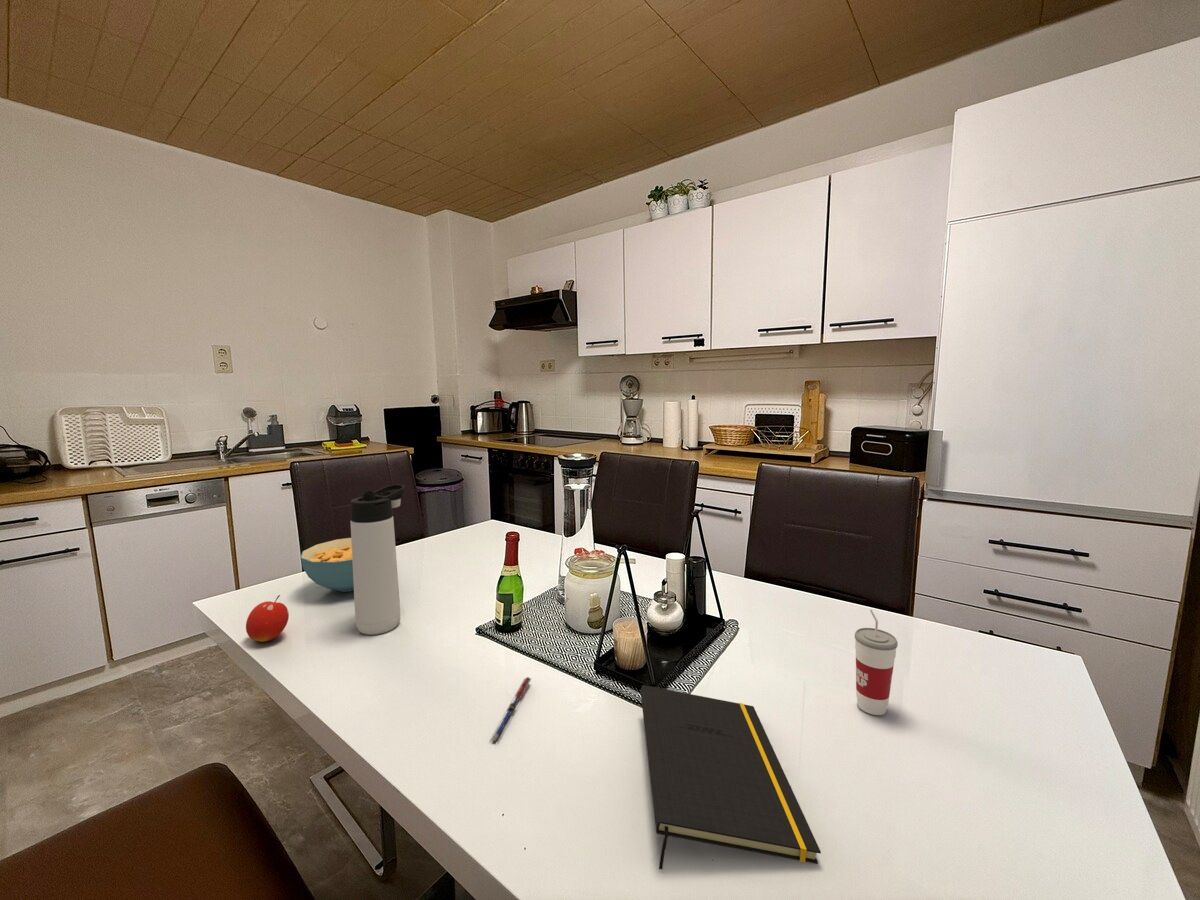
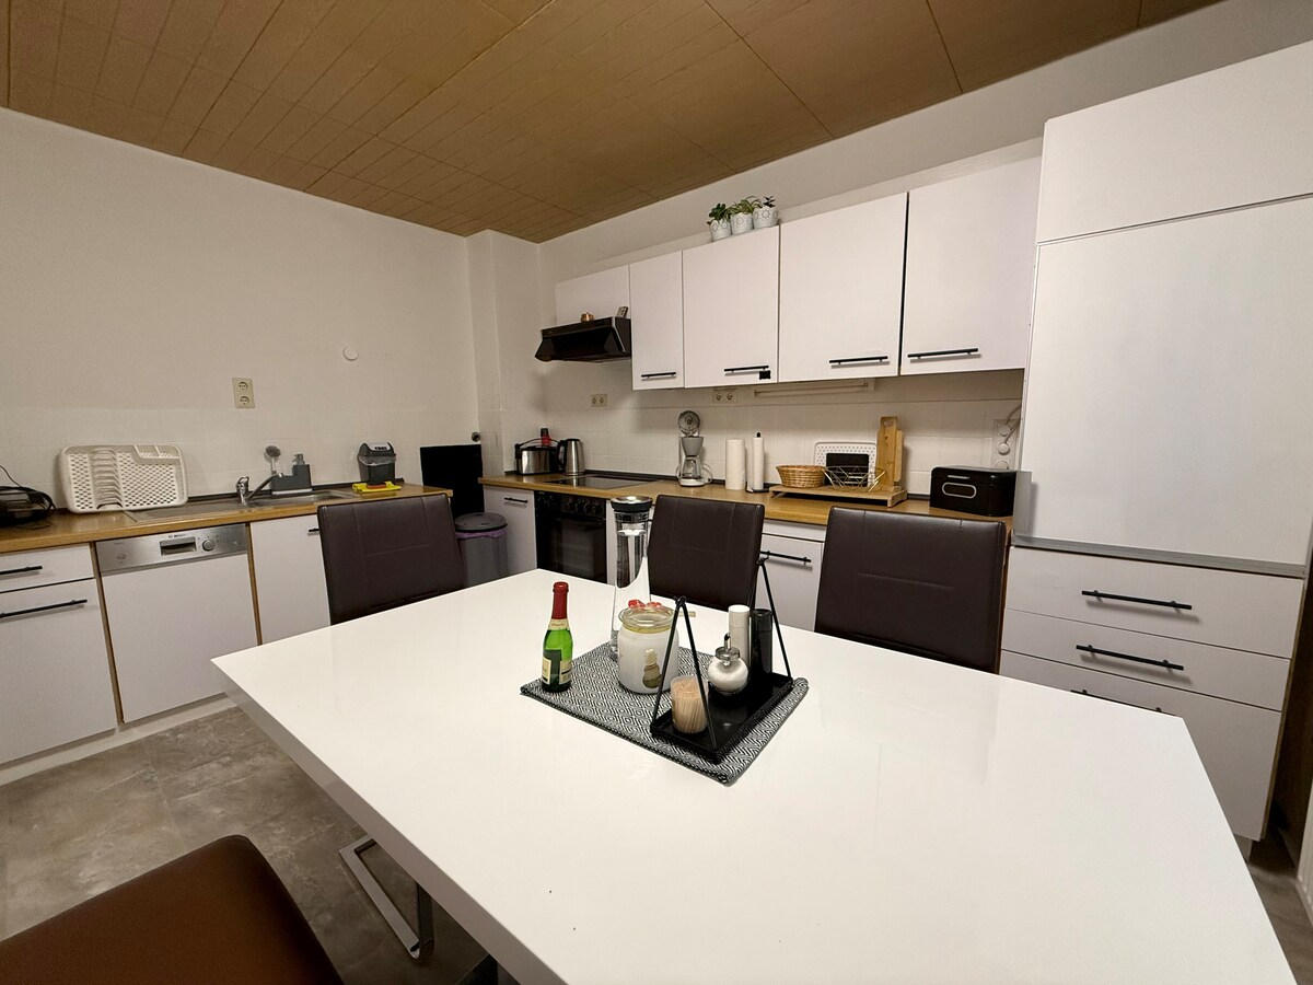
- cup [854,608,899,716]
- cereal bowl [300,537,354,593]
- pen [489,676,532,743]
- notepad [640,684,822,870]
- thermos bottle [349,483,406,636]
- fruit [245,594,290,643]
